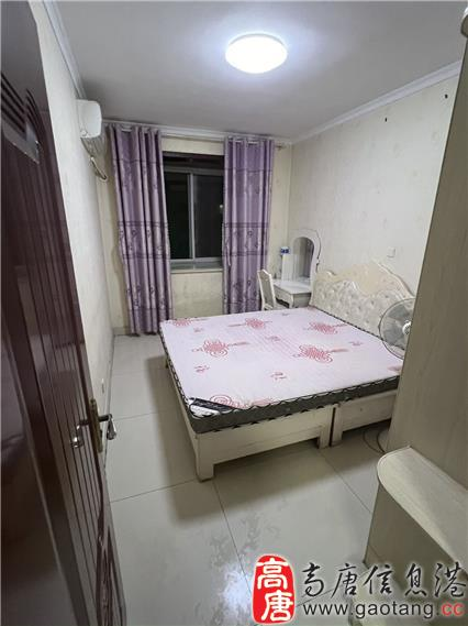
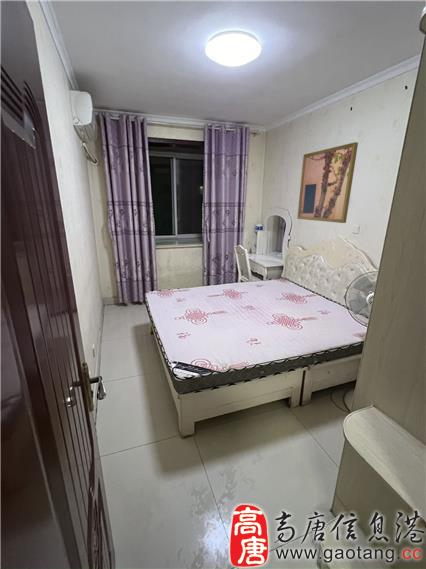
+ wall art [296,141,359,224]
